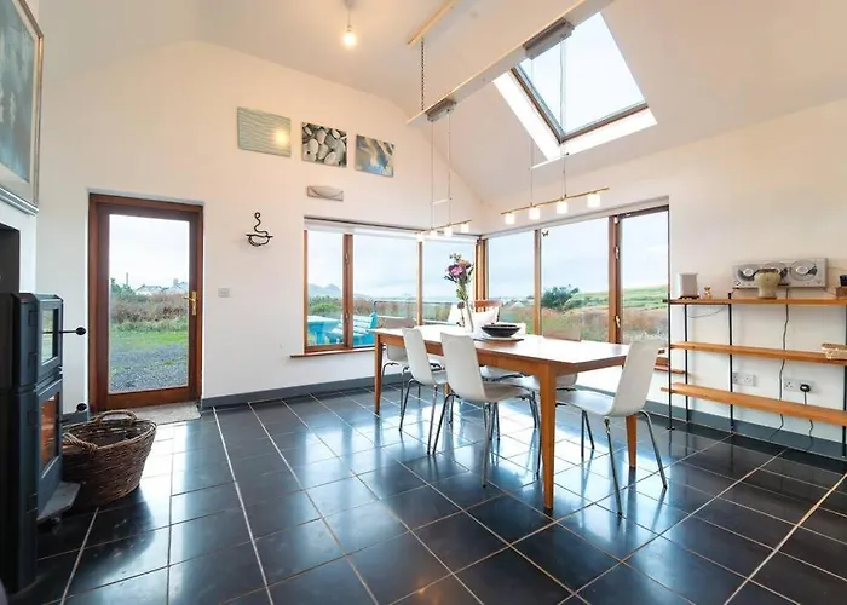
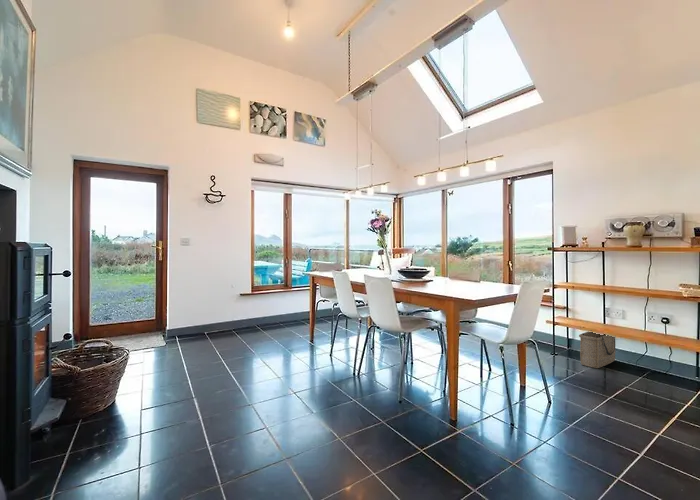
+ basket [578,330,616,369]
